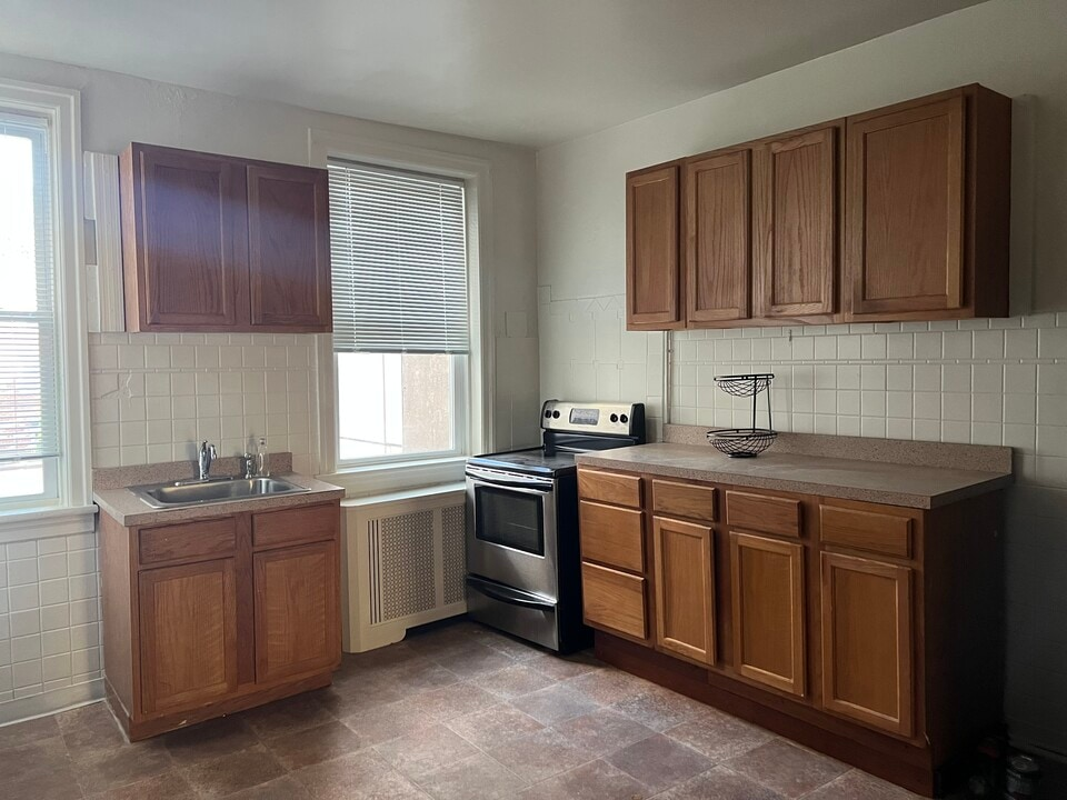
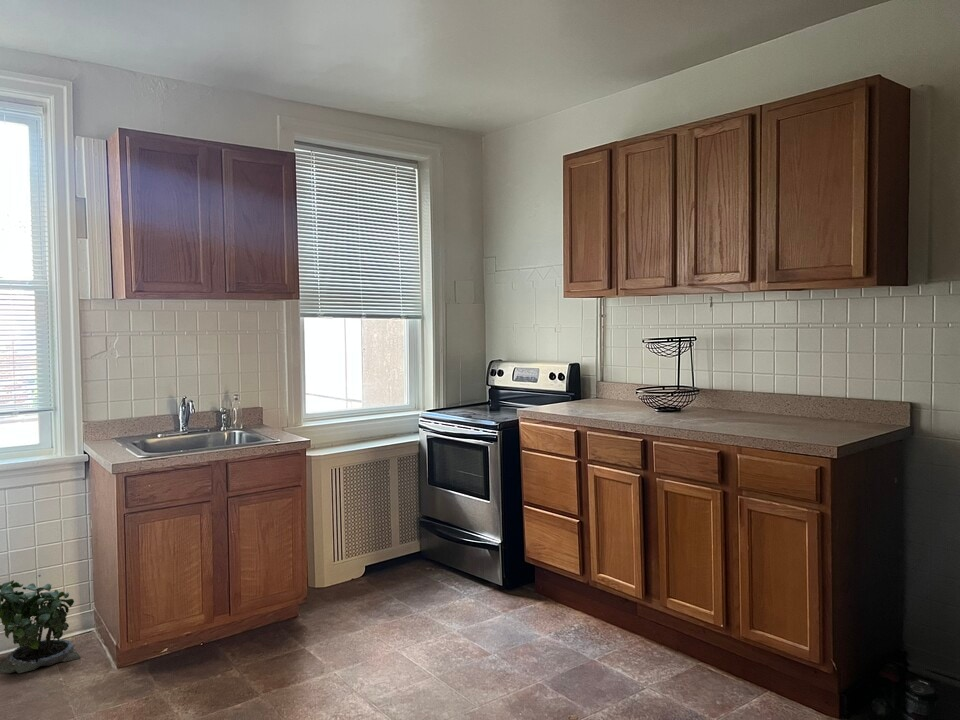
+ potted plant [0,574,82,674]
